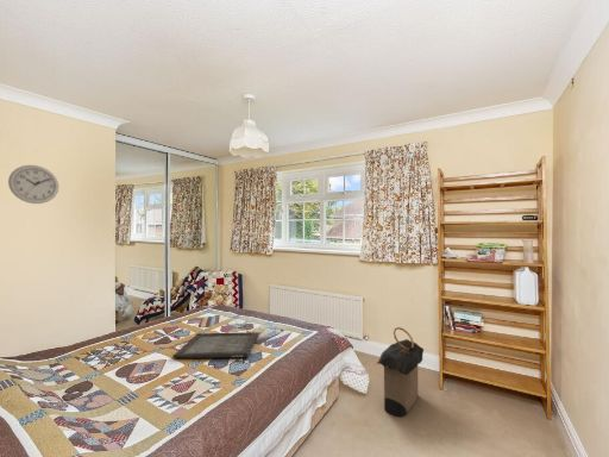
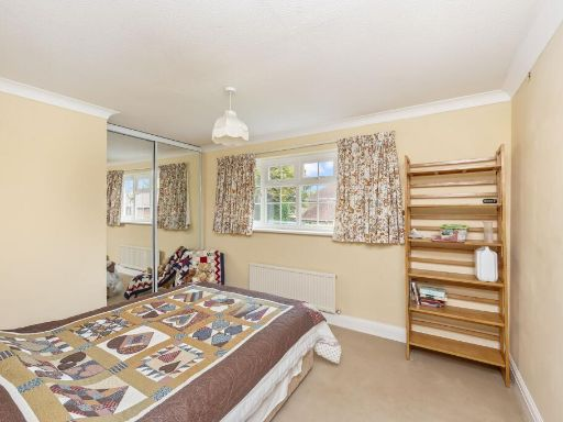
- laundry hamper [375,326,425,418]
- serving tray [171,331,260,359]
- wall clock [7,164,59,205]
